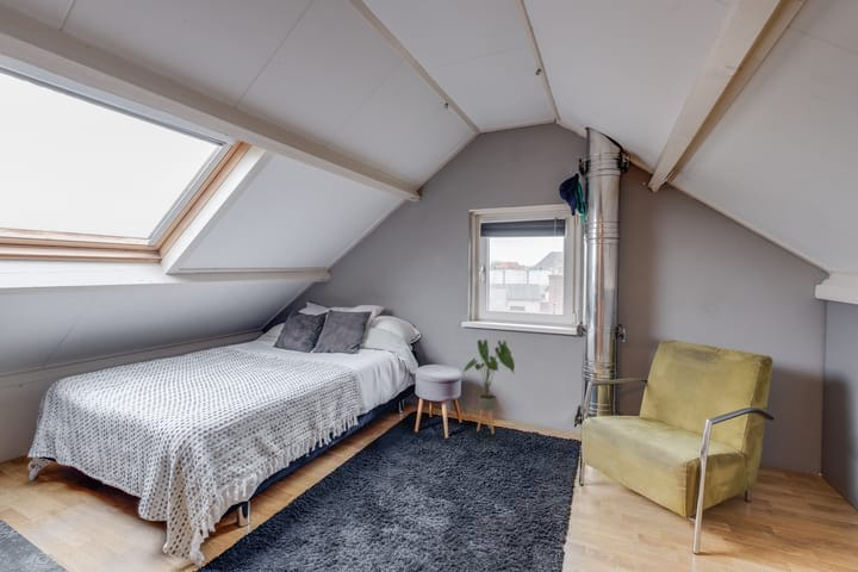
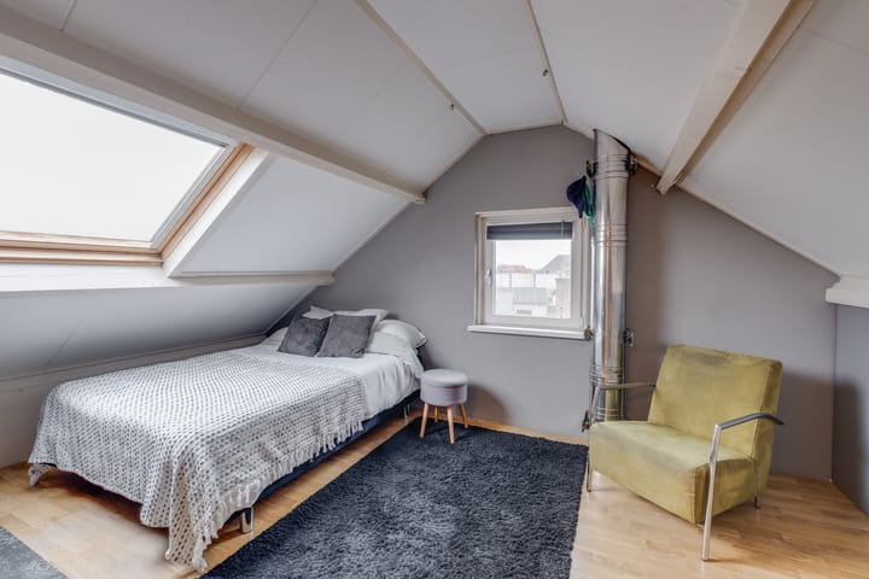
- house plant [461,338,517,435]
